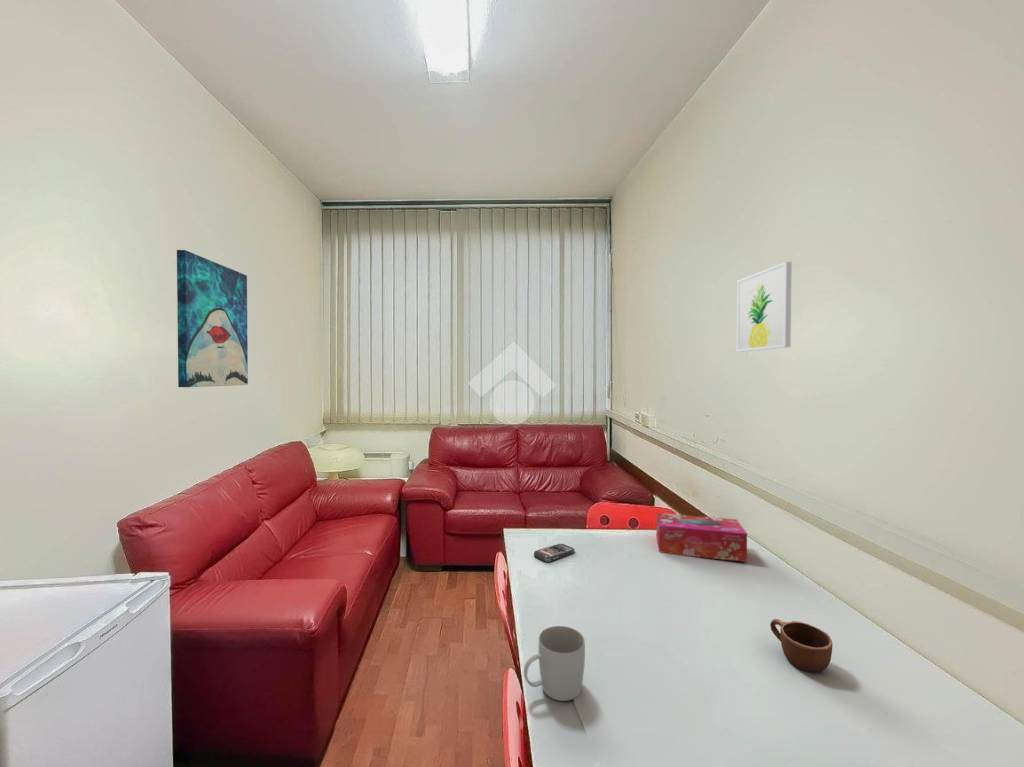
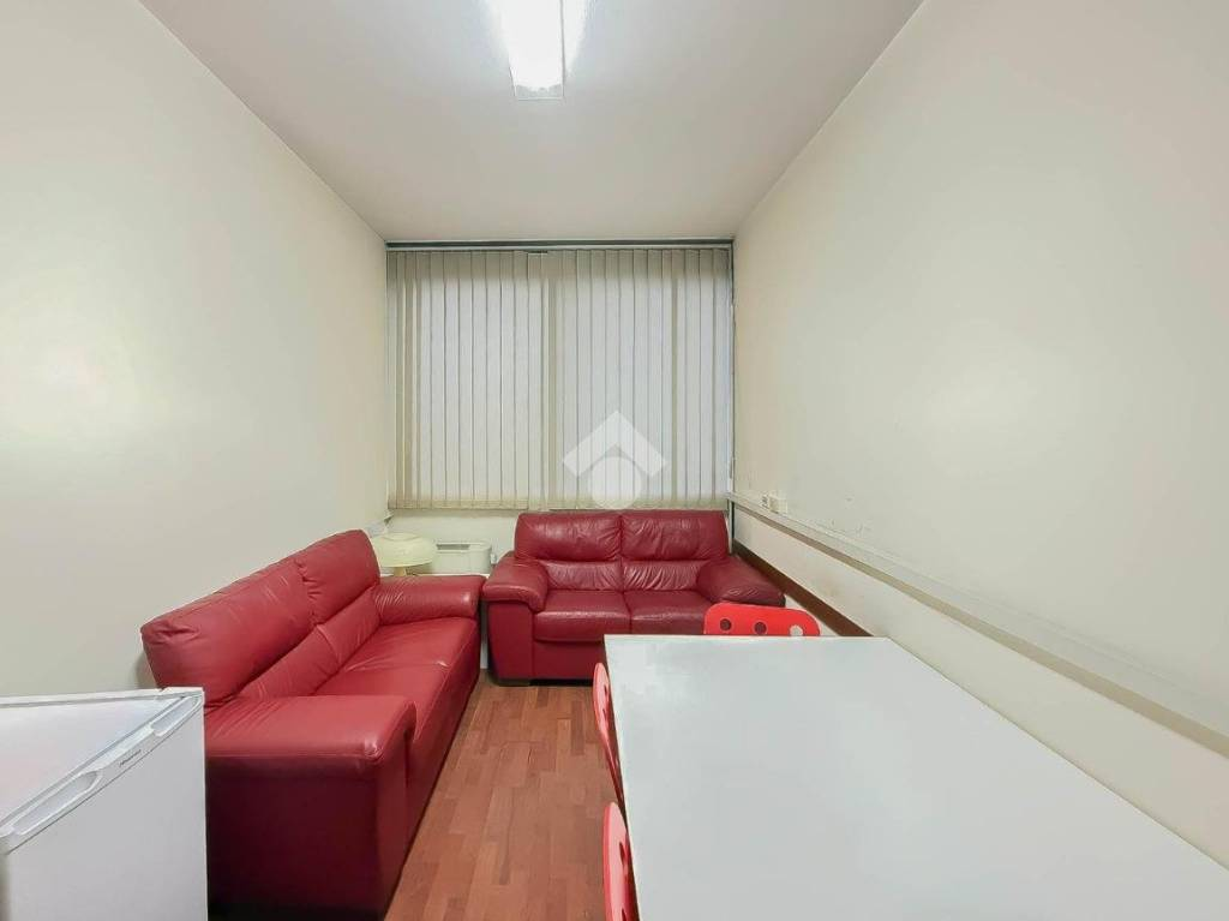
- tissue box [655,512,748,563]
- wall art [176,249,249,388]
- smartphone [533,543,576,563]
- wall art [736,261,793,353]
- mug [769,618,833,674]
- mug [523,625,586,702]
